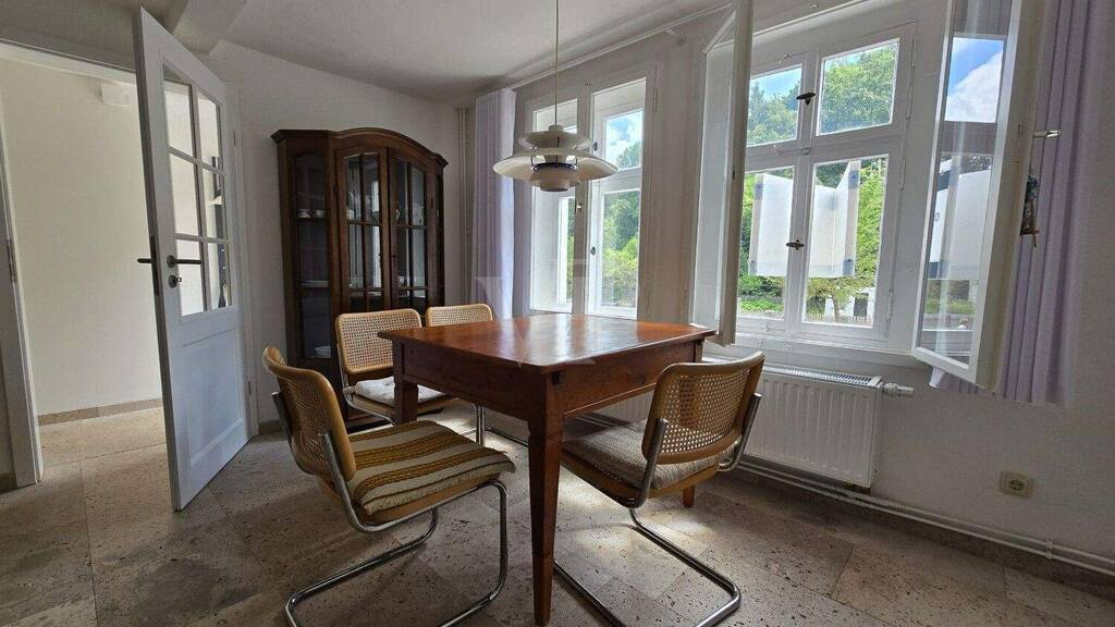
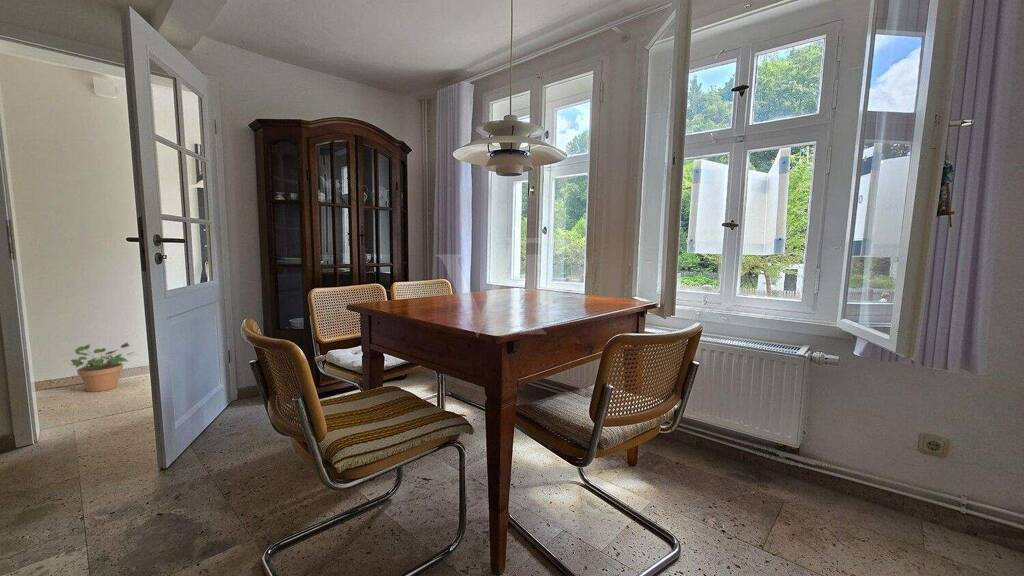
+ potted plant [70,341,137,393]
